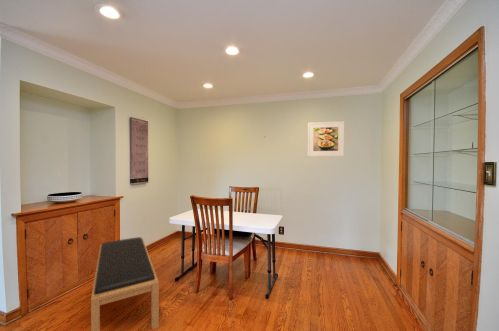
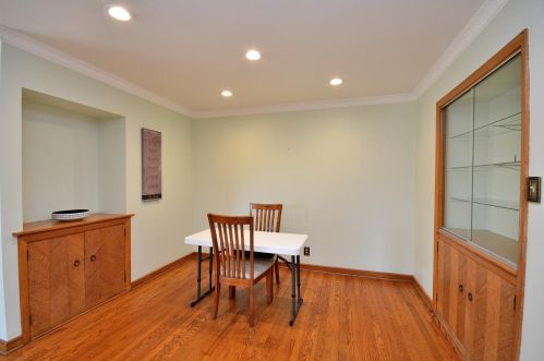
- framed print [307,120,345,157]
- bench [90,236,160,331]
